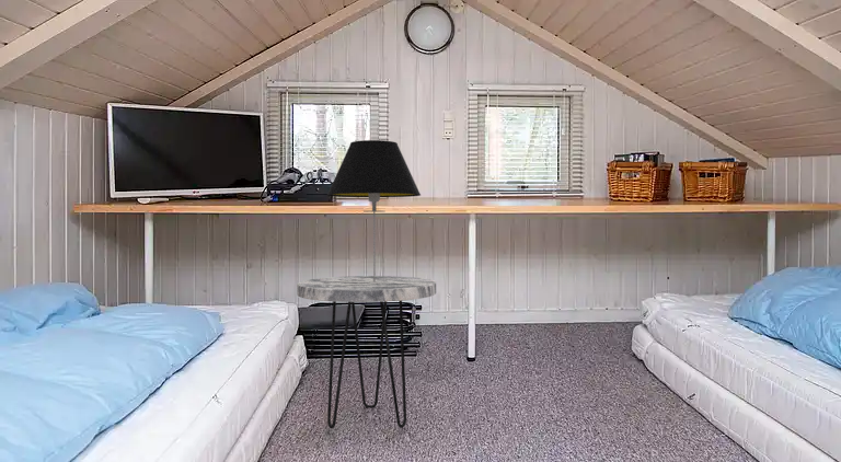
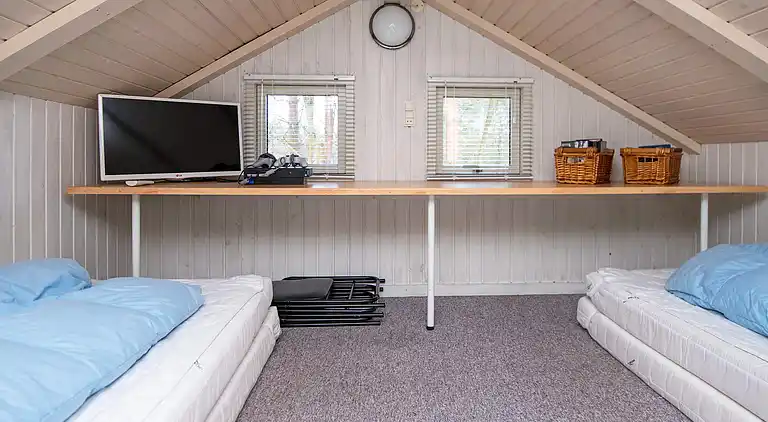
- table lamp [326,139,422,281]
- side table [296,275,437,430]
